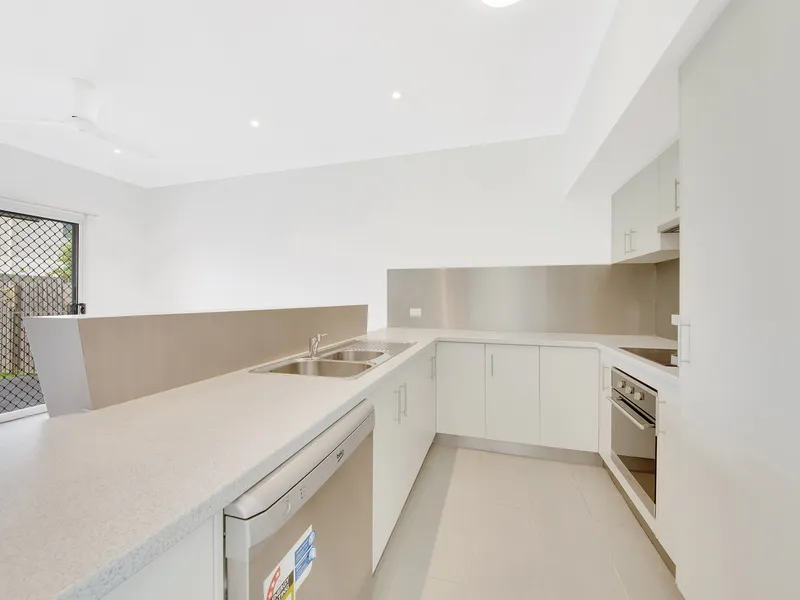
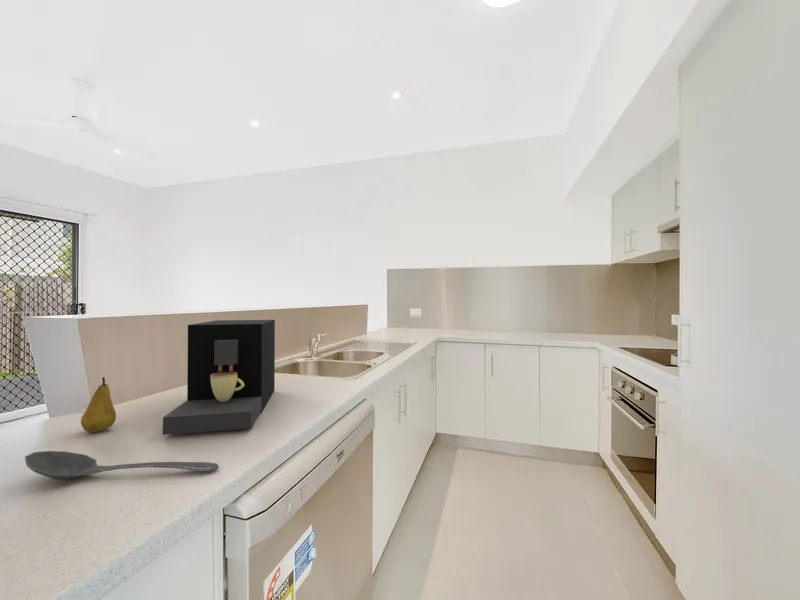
+ stirrer [24,450,220,481]
+ coffee maker [162,319,276,436]
+ fruit [80,376,117,433]
